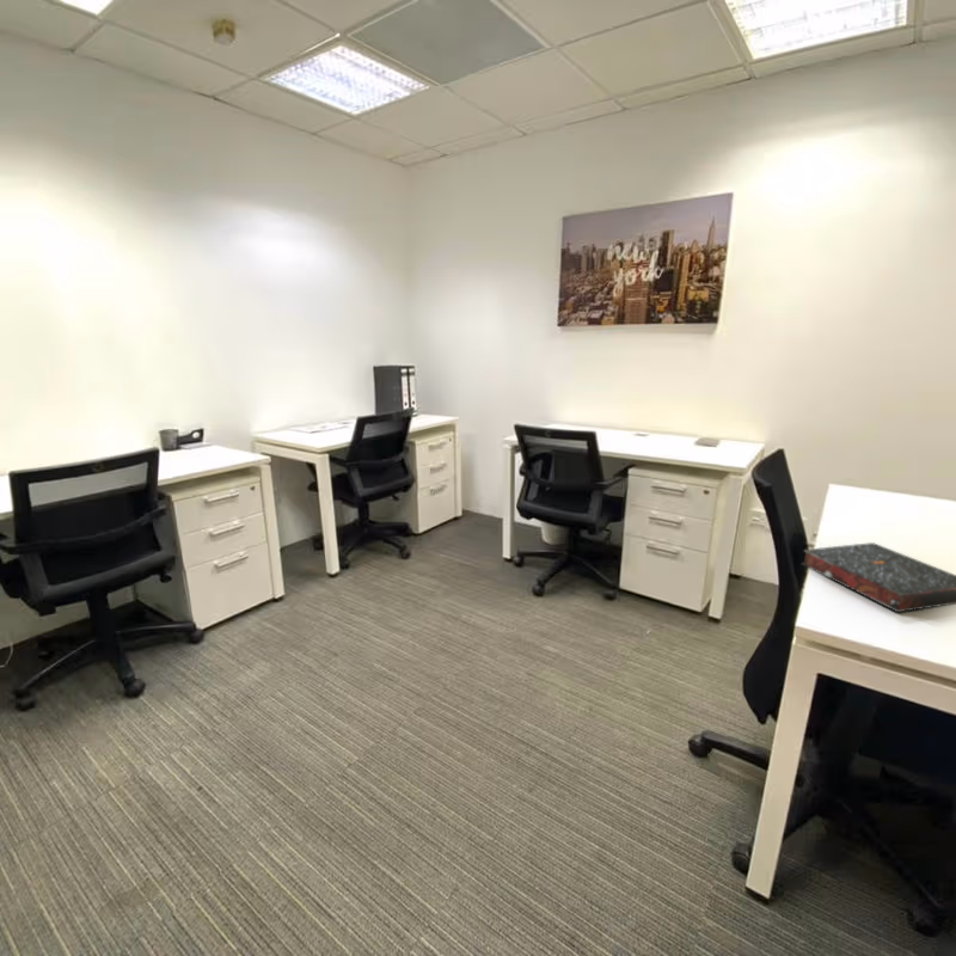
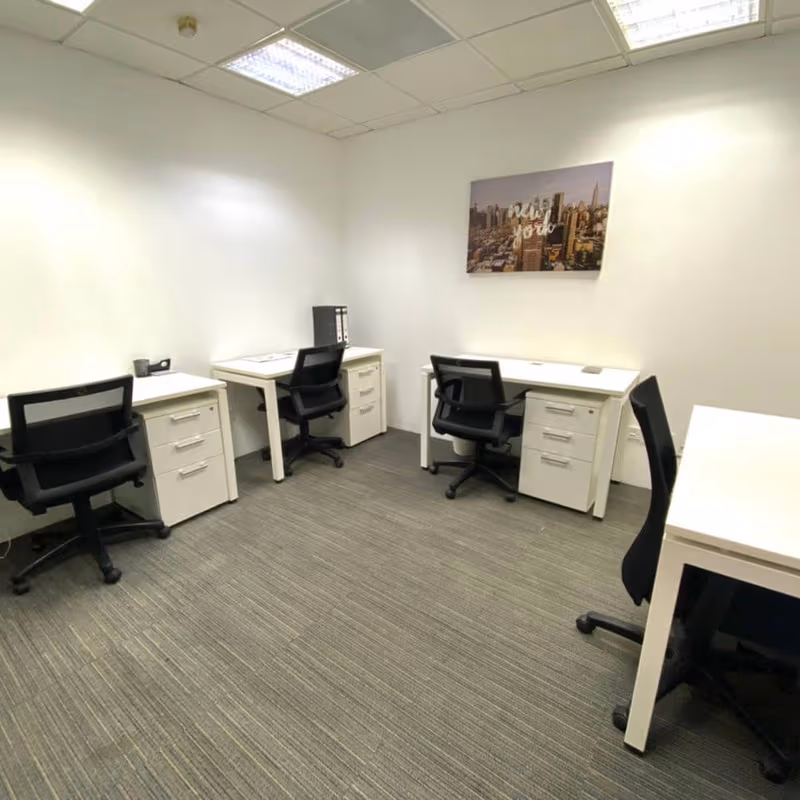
- book [801,541,956,613]
